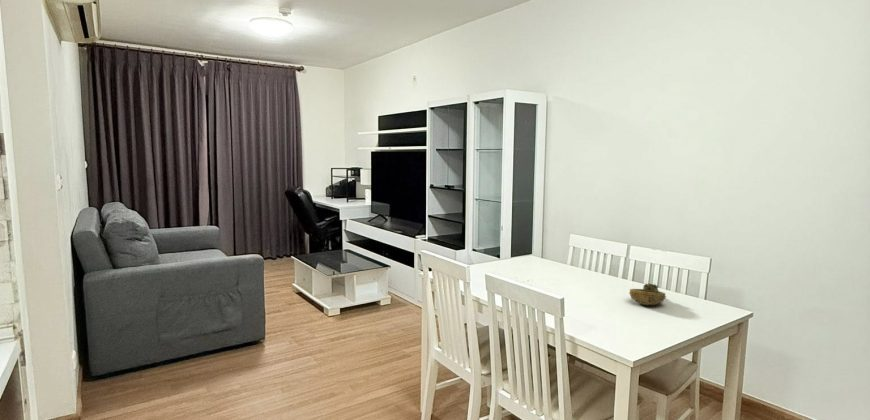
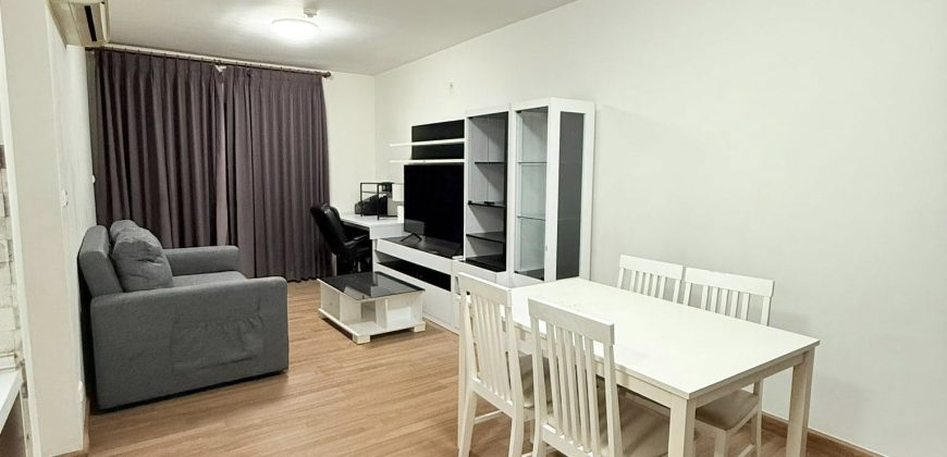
- decorative bowl [628,283,667,306]
